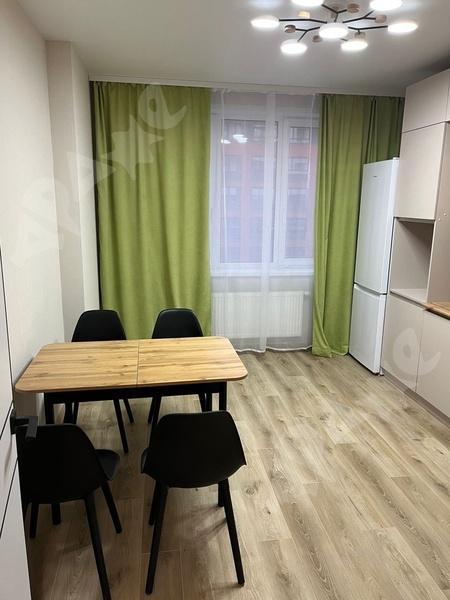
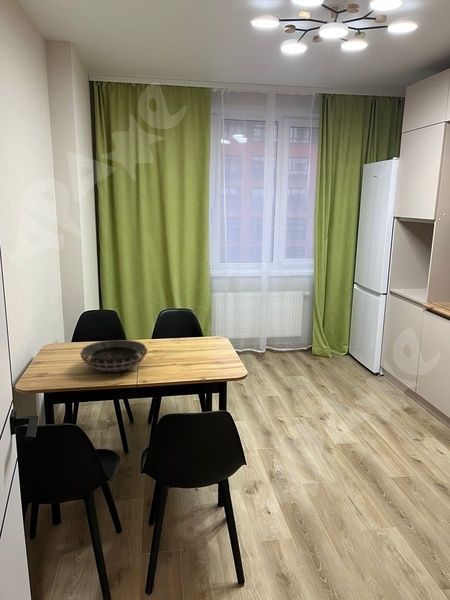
+ decorative bowl [79,339,148,372]
